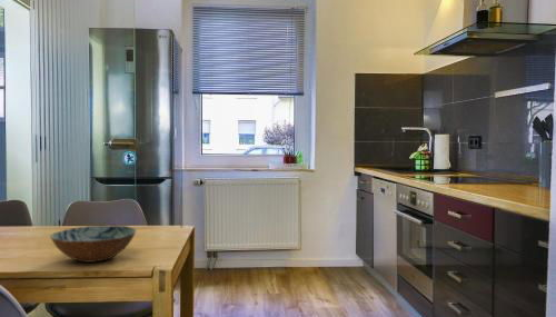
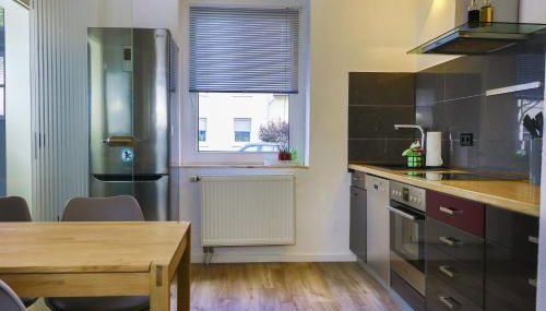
- bowl [49,225,138,264]
